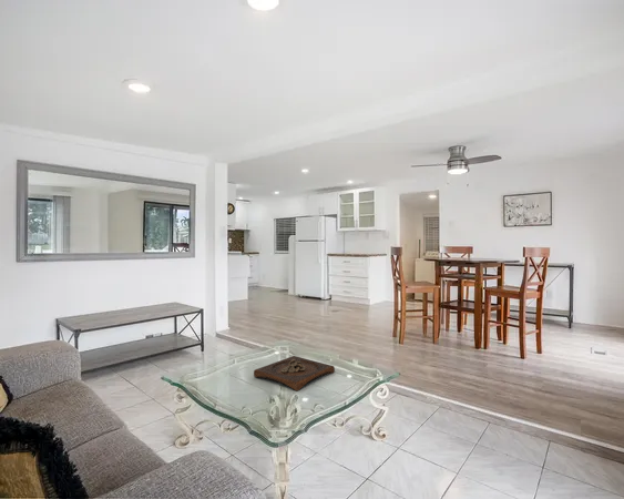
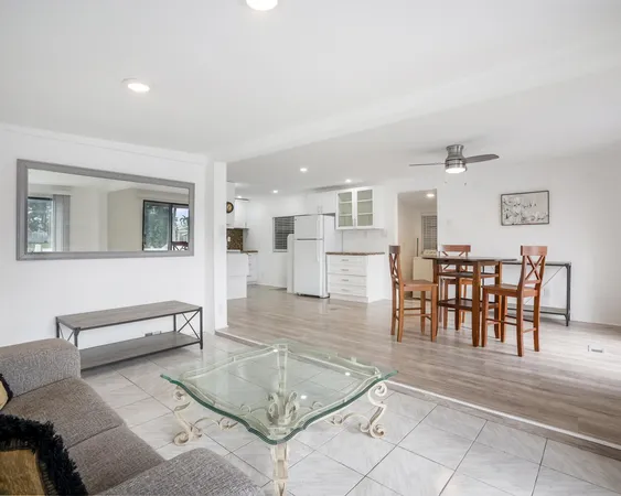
- wooden tray [253,355,336,393]
